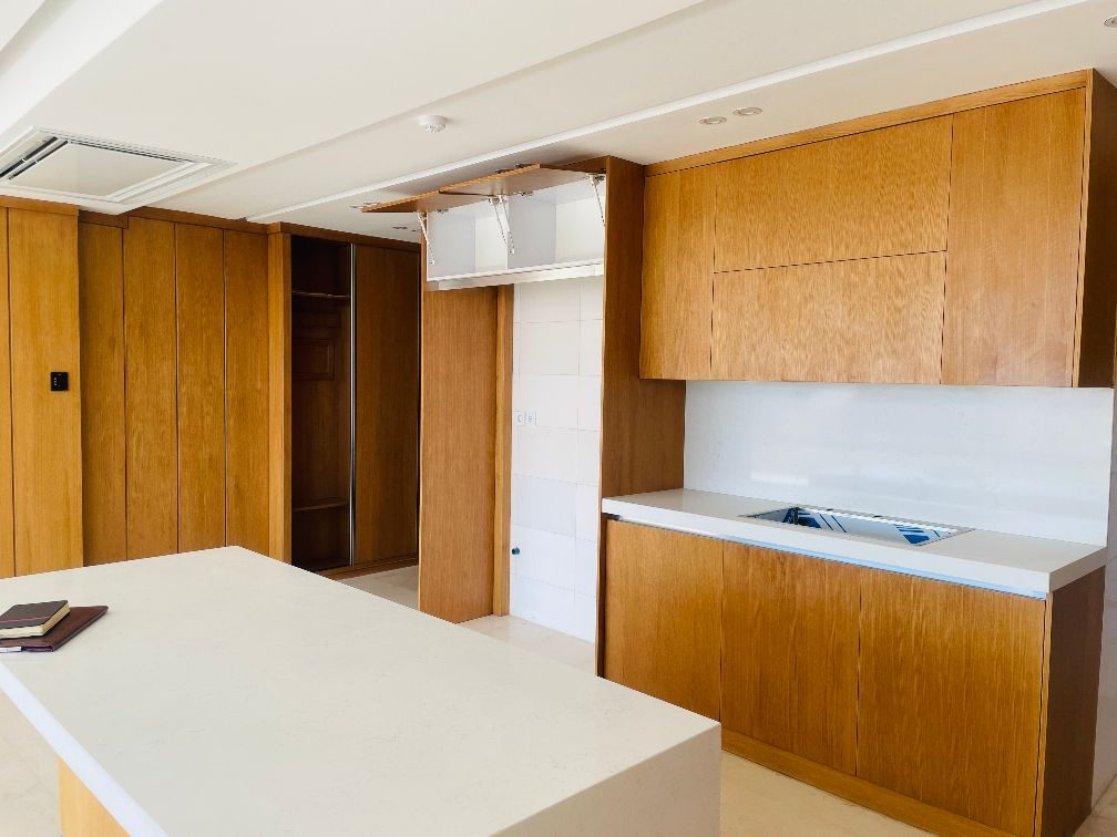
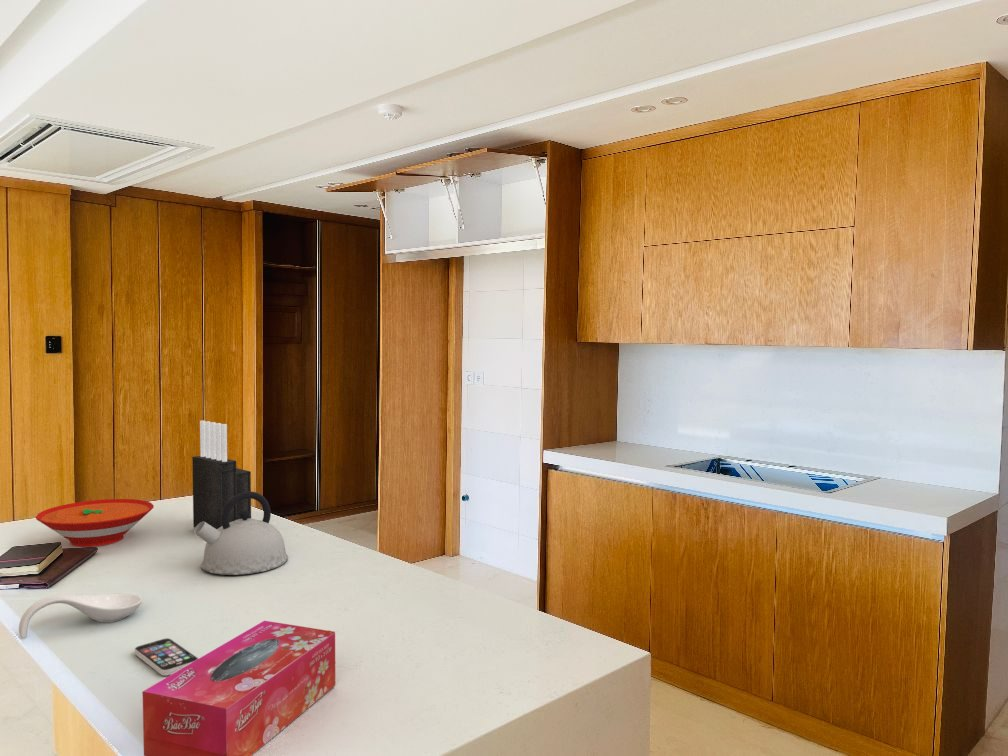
+ bowl [35,498,155,548]
+ spoon rest [18,593,143,639]
+ knife block [191,420,252,529]
+ tissue box [142,620,336,756]
+ smartphone [134,637,199,677]
+ kettle [193,491,289,576]
